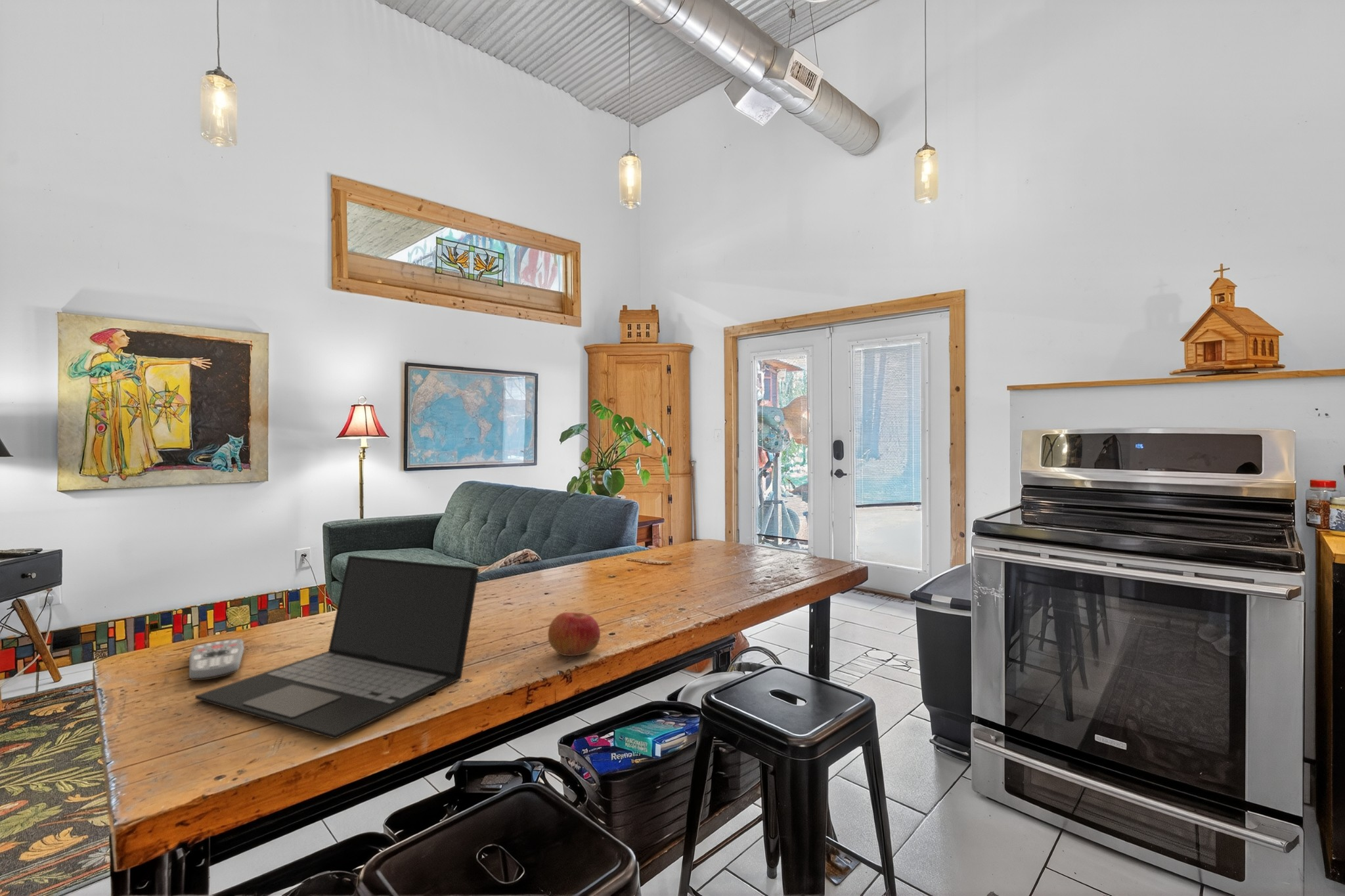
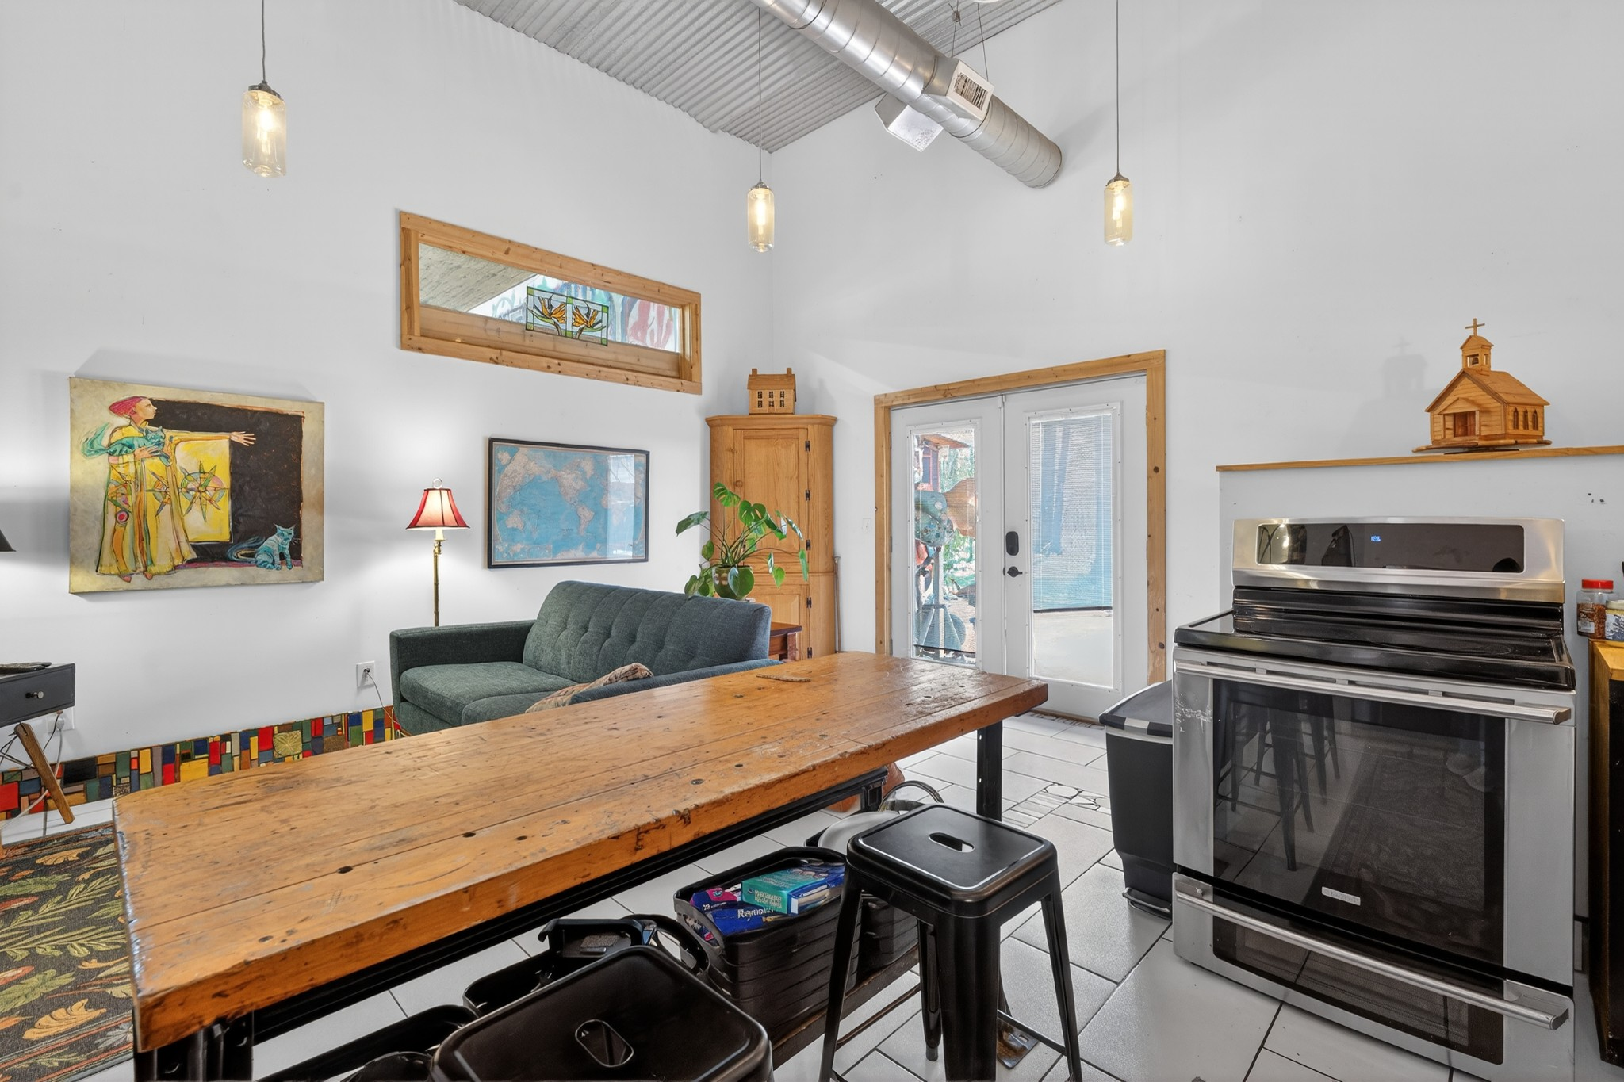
- apple [547,612,601,656]
- laptop [194,555,479,740]
- remote control [188,638,245,681]
